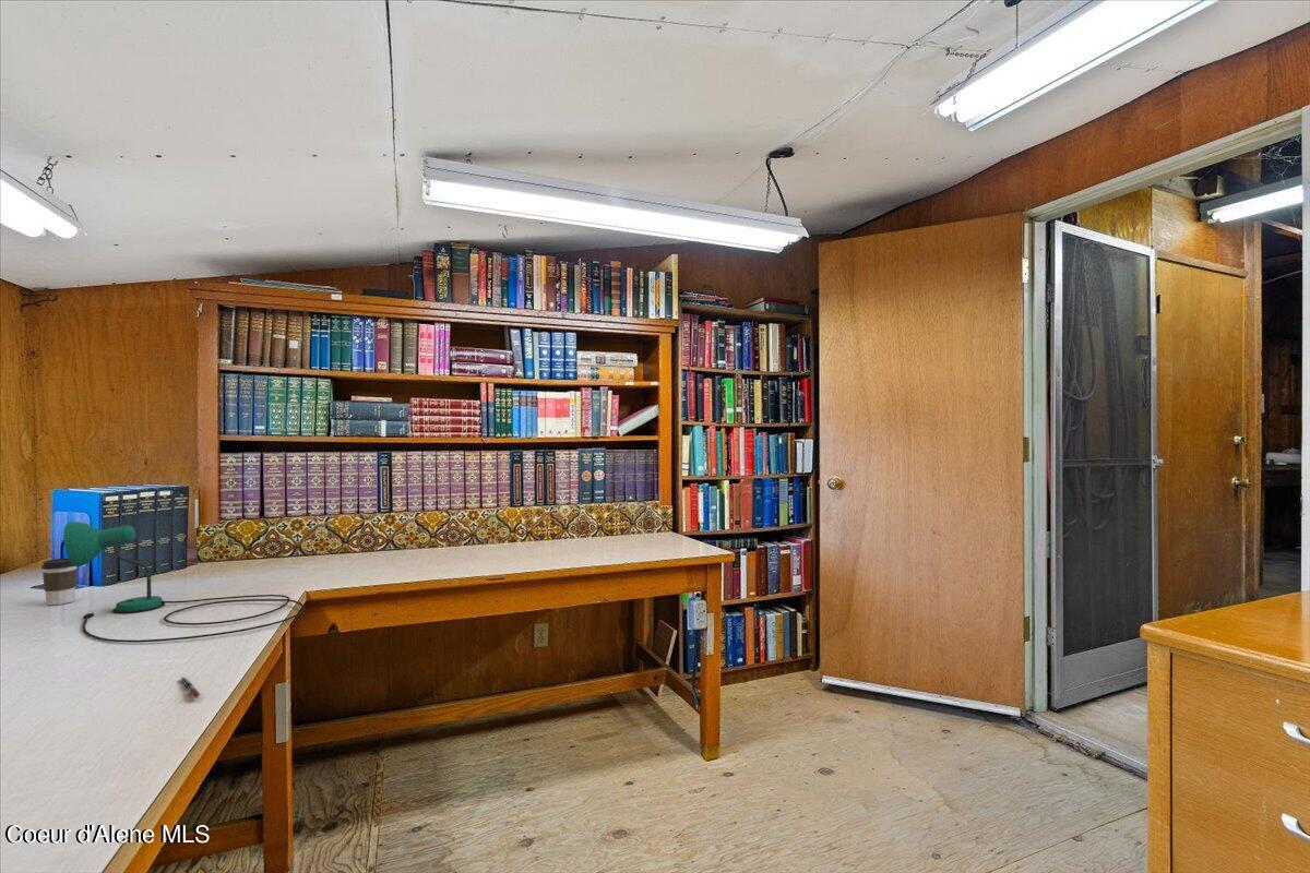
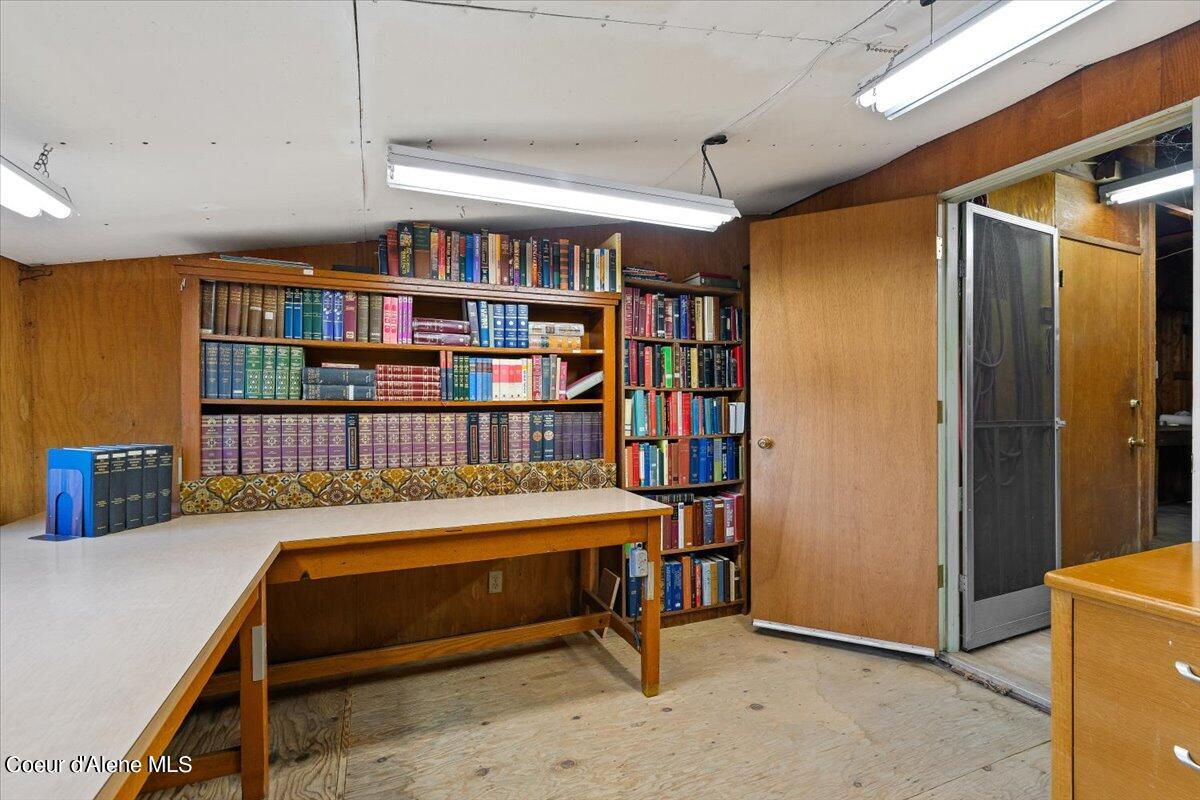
- pen [178,675,202,699]
- desk lamp [62,521,306,644]
- coffee cup [40,557,79,606]
